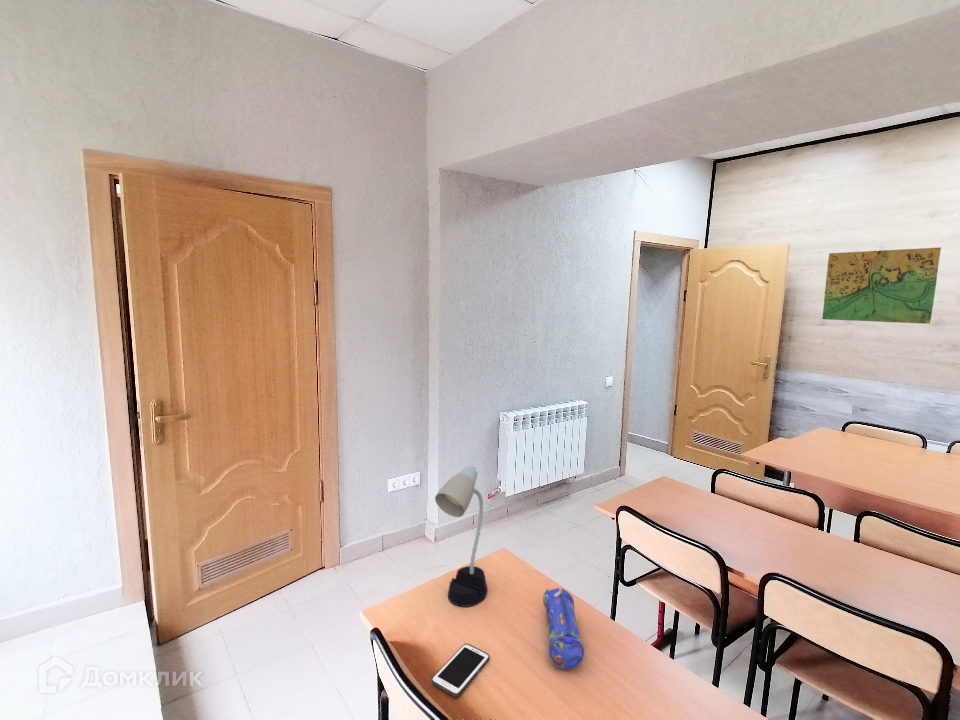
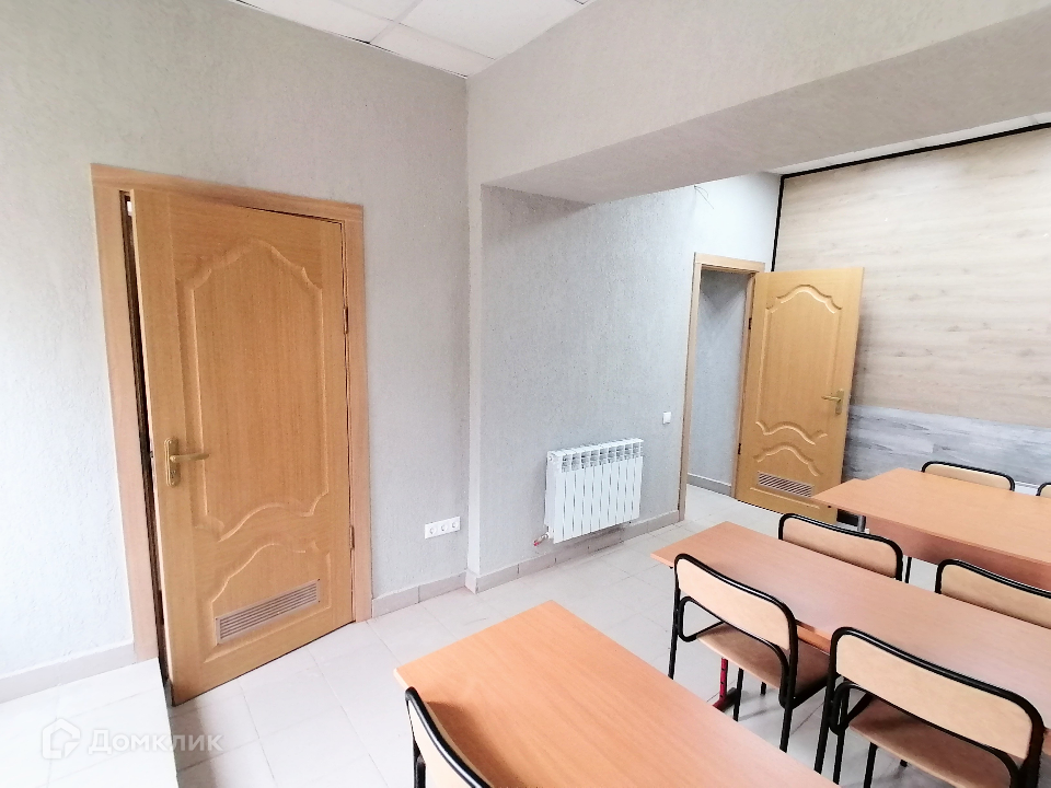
- pencil case [542,587,585,670]
- map [821,246,942,325]
- desk lamp [434,465,489,608]
- cell phone [431,643,490,698]
